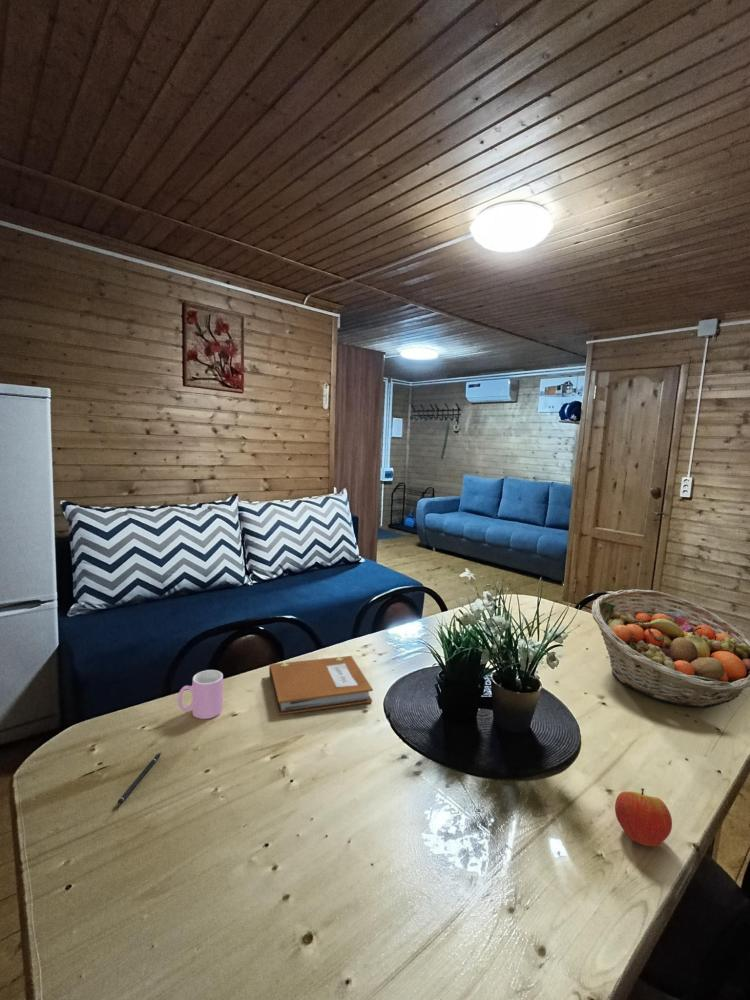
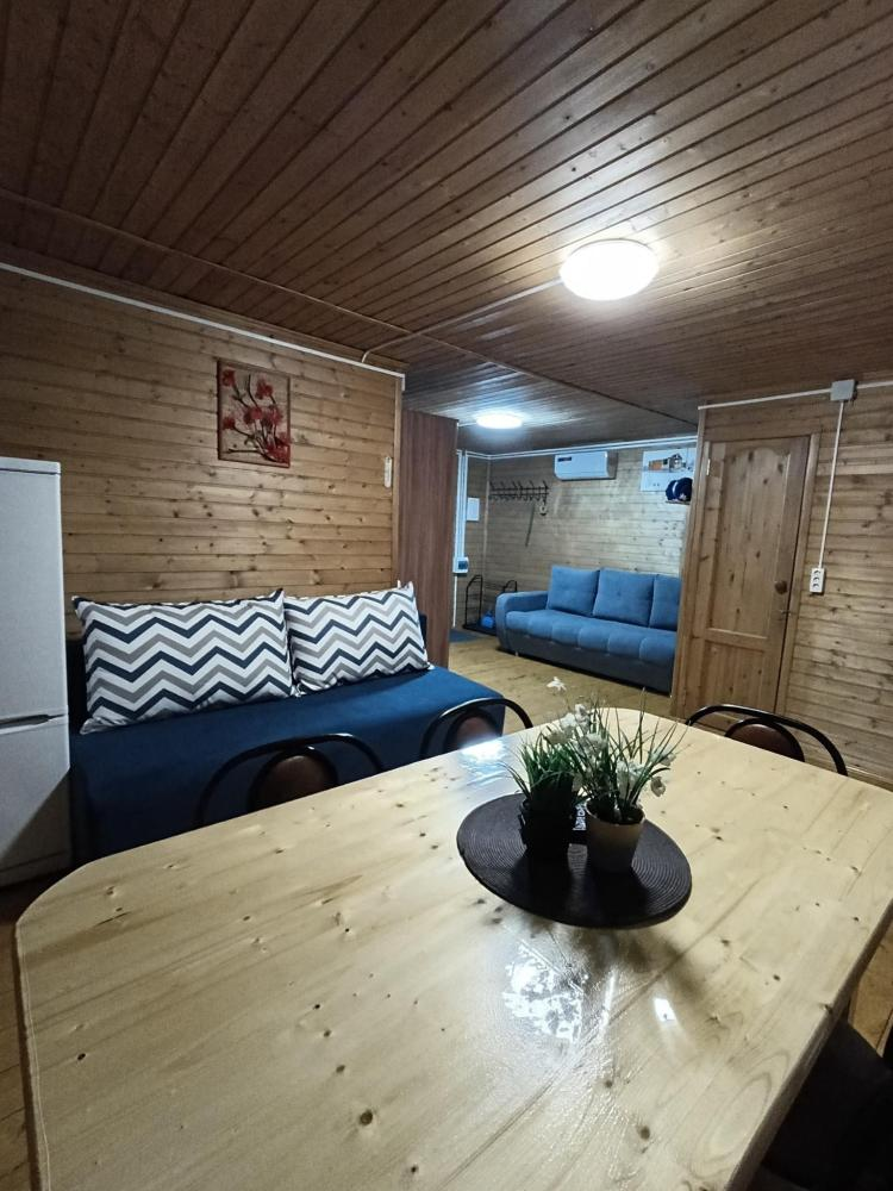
- pen [117,752,162,805]
- cup [177,669,224,720]
- notebook [268,655,374,716]
- apple [614,787,673,847]
- fruit basket [590,588,750,709]
